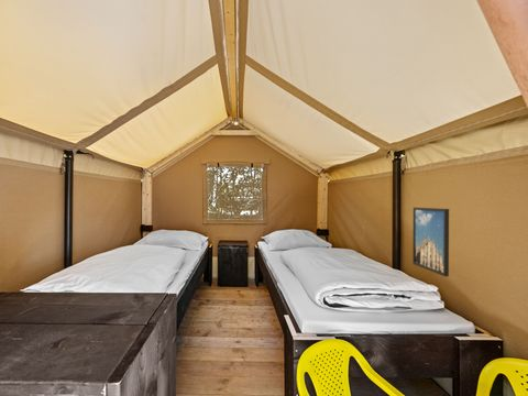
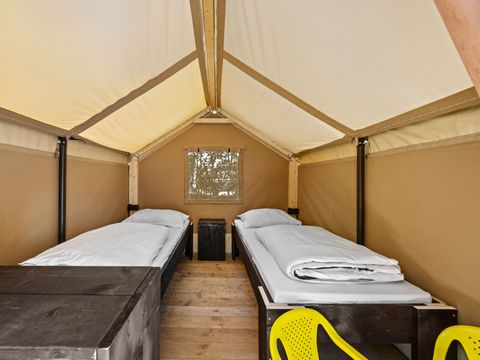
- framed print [411,207,450,277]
